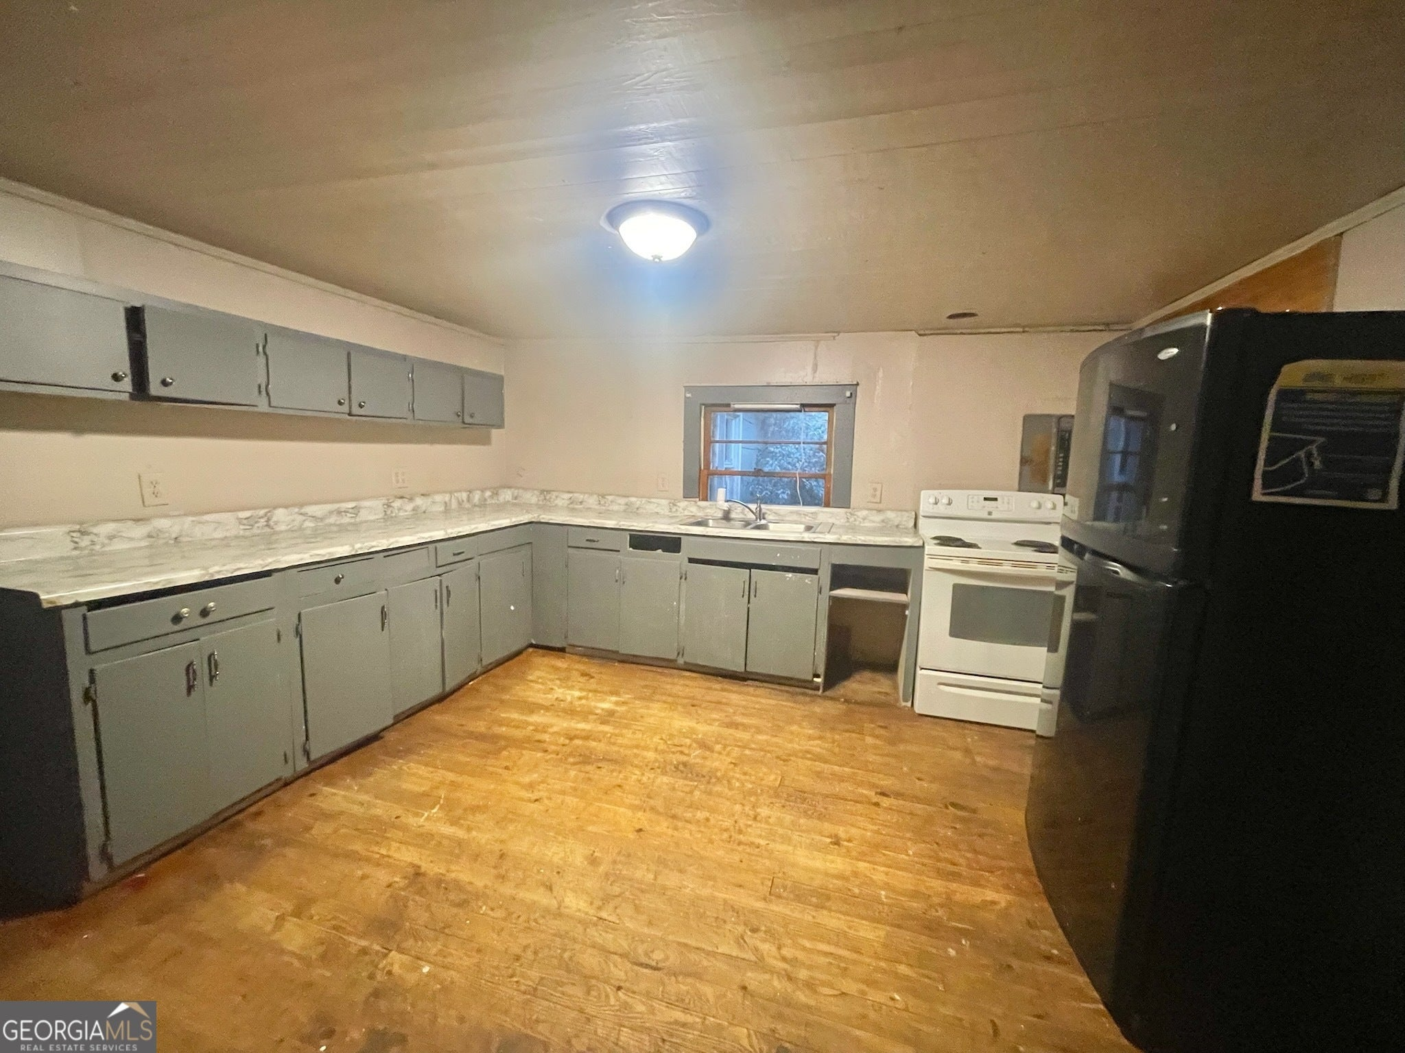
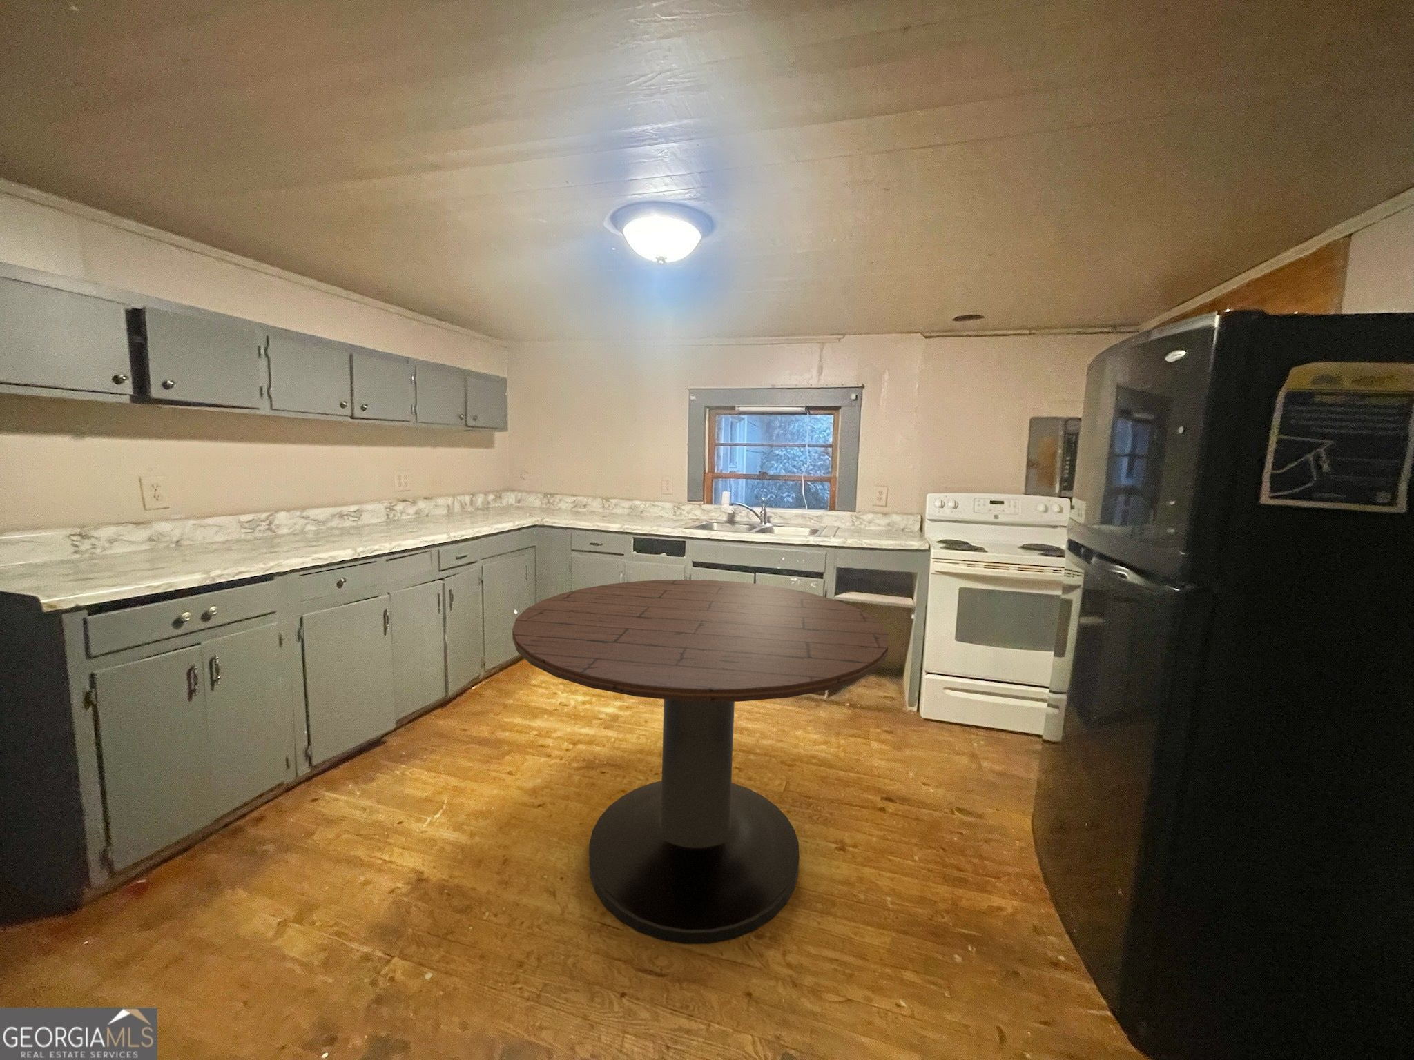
+ dining table [512,579,890,944]
